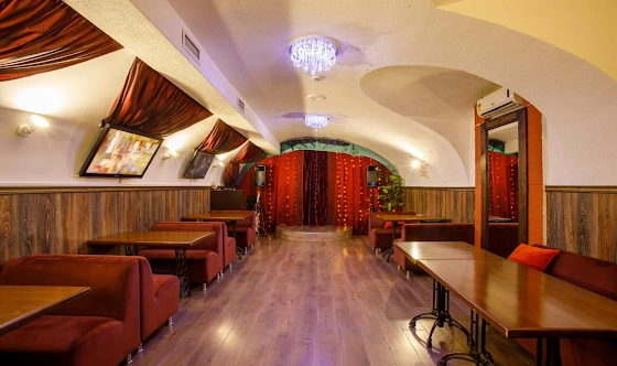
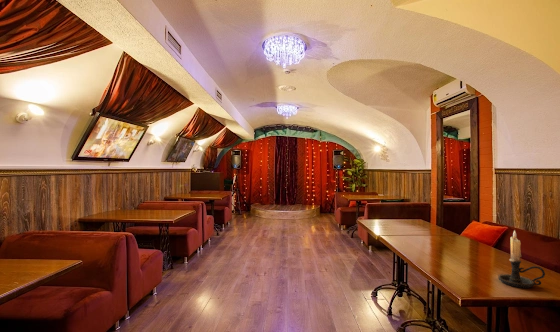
+ candle holder [497,229,546,289]
